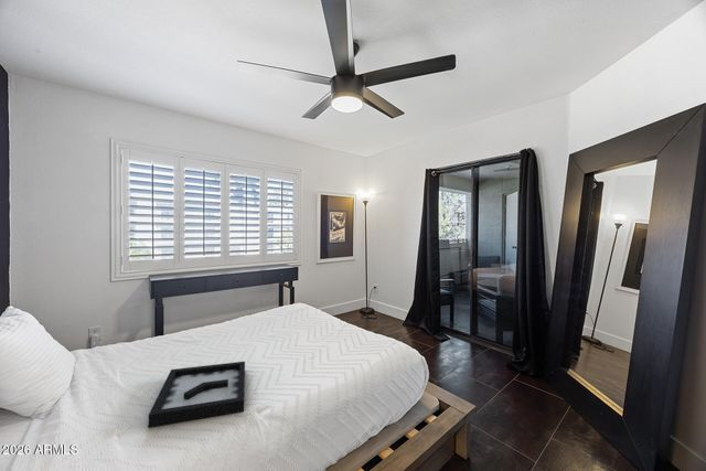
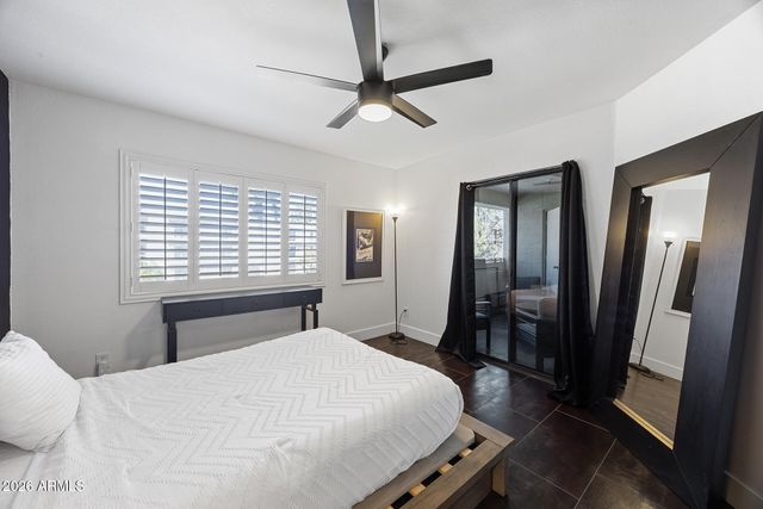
- decorative tray [147,361,246,428]
